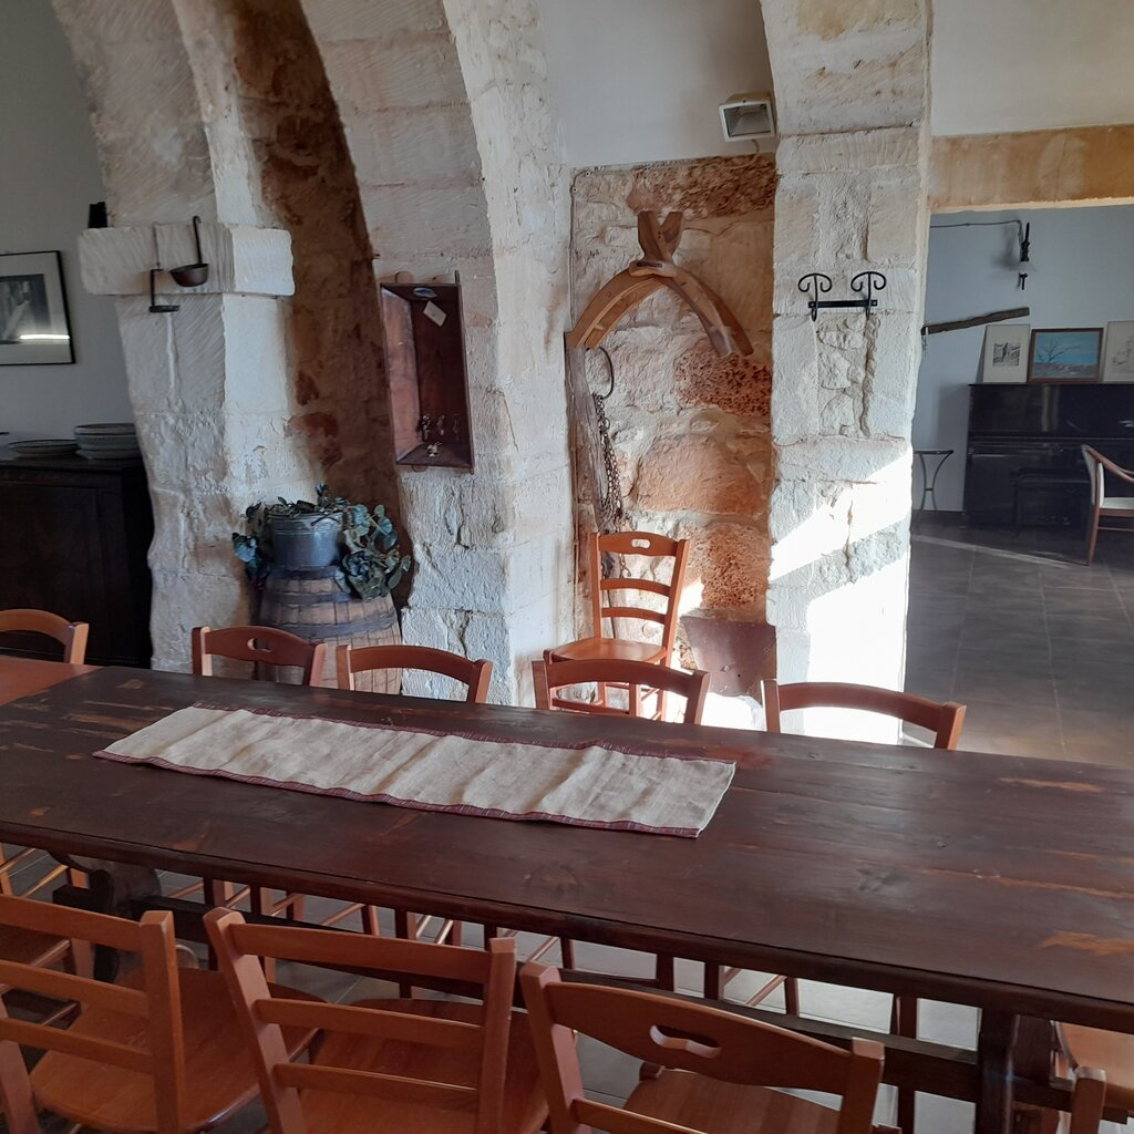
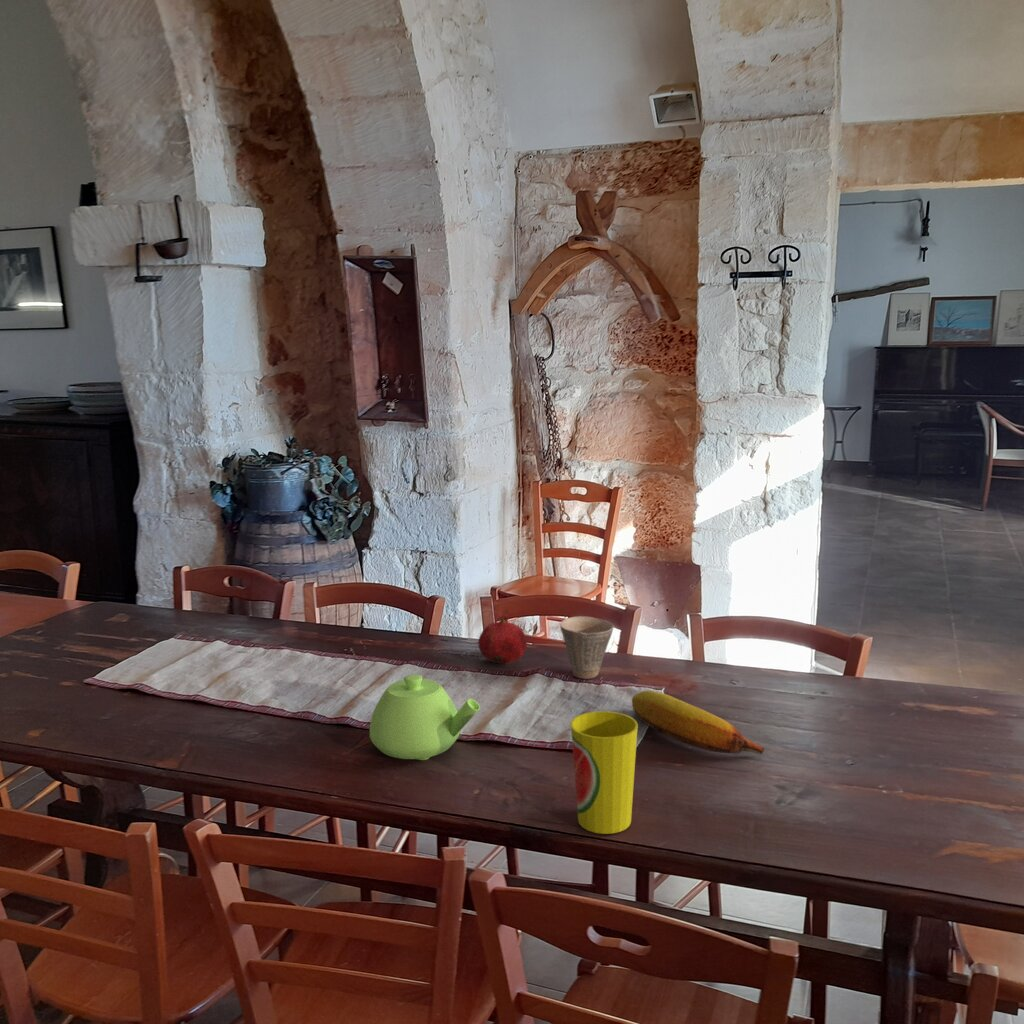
+ teapot [369,674,481,761]
+ cup [559,615,615,680]
+ fruit [477,615,528,665]
+ cup [569,710,639,835]
+ fruit [631,689,765,755]
